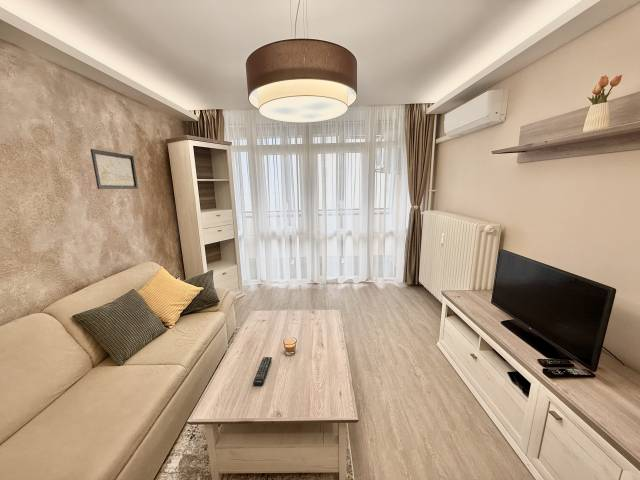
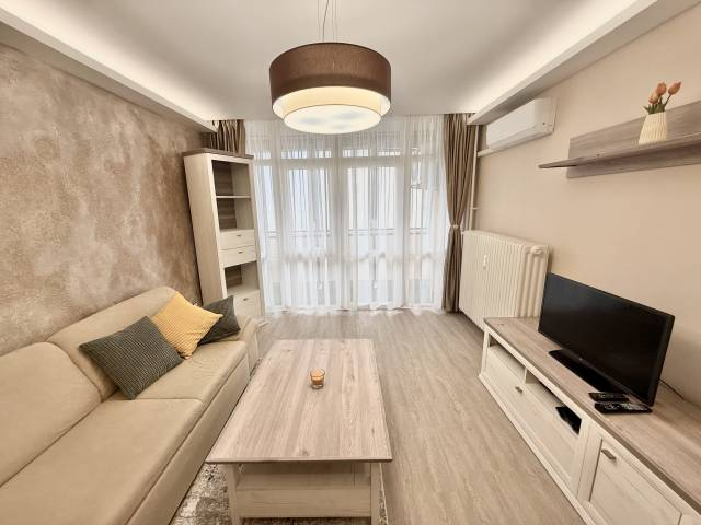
- wall art [89,148,139,190]
- remote control [252,356,273,387]
